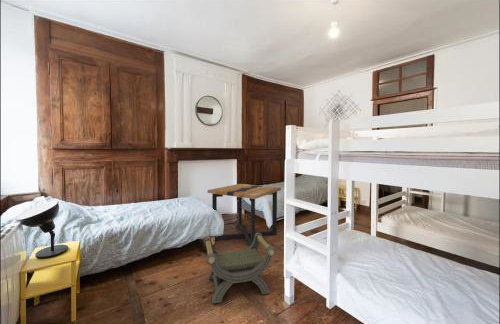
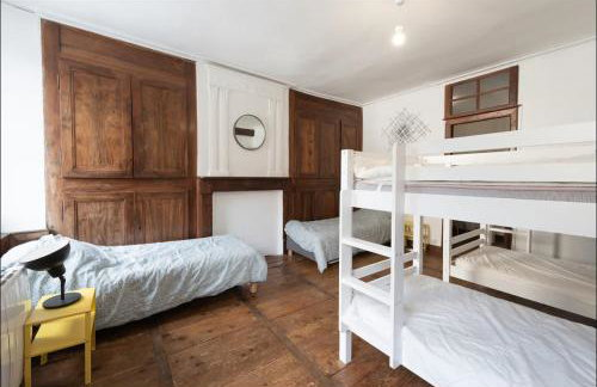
- stool [203,231,276,305]
- side table [206,183,282,247]
